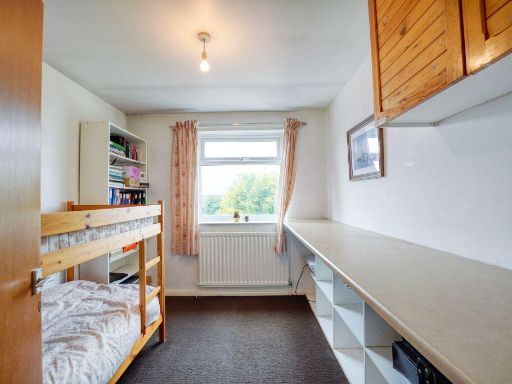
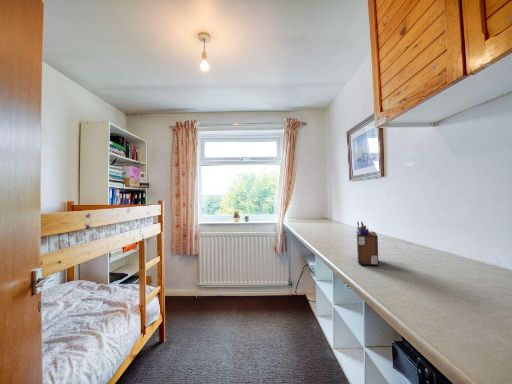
+ desk organizer [356,220,379,266]
